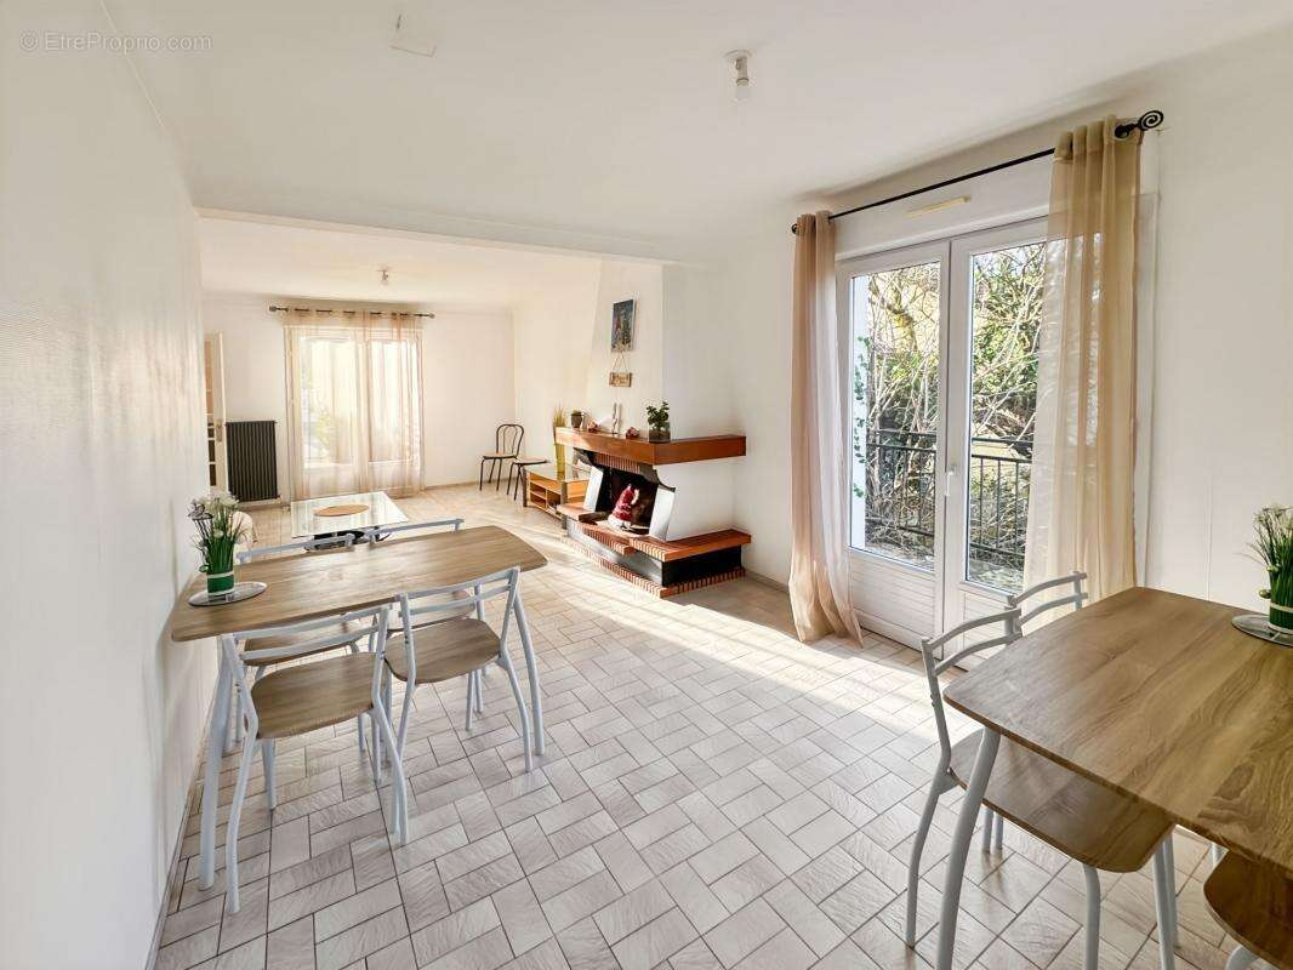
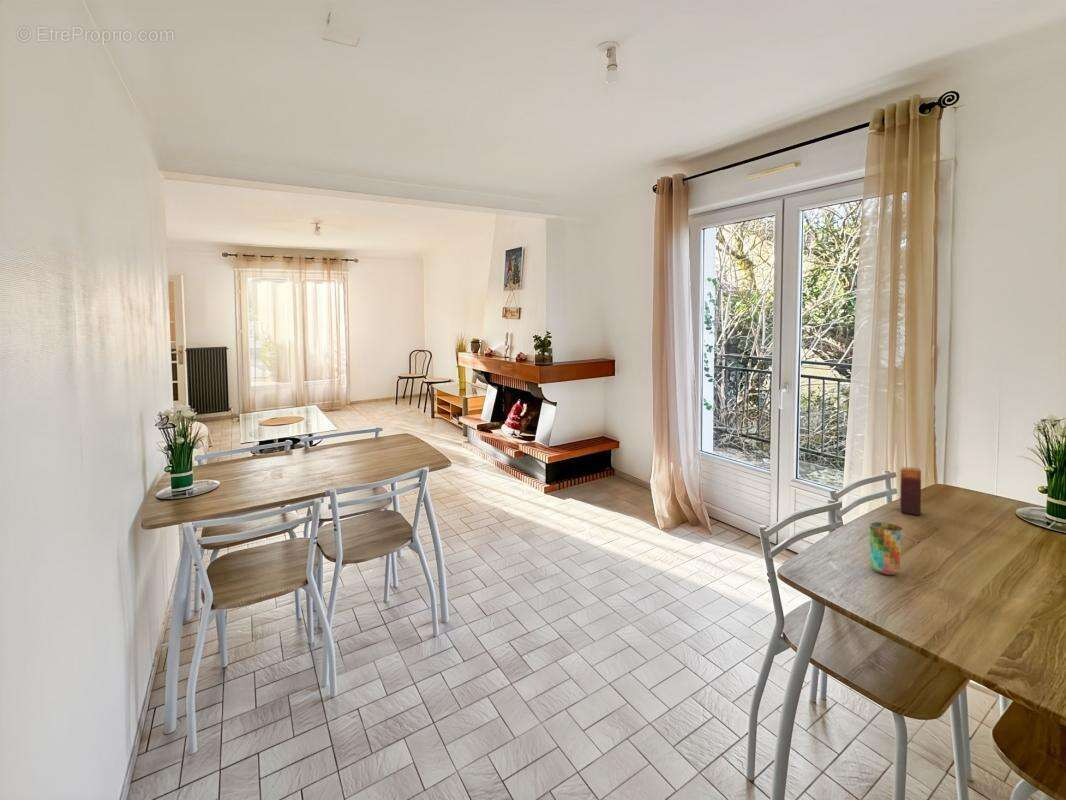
+ cup [868,521,904,576]
+ candle [899,466,922,516]
